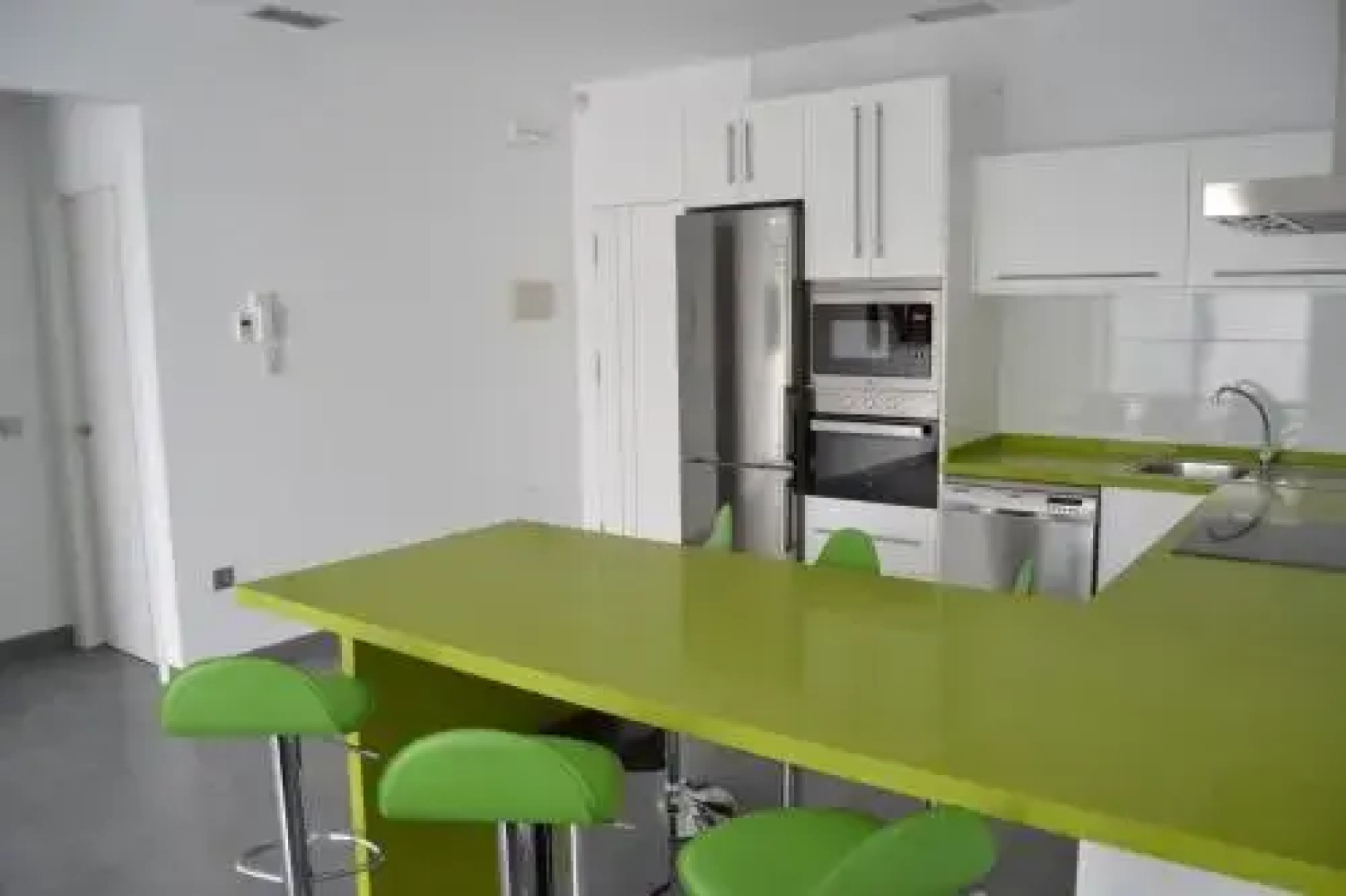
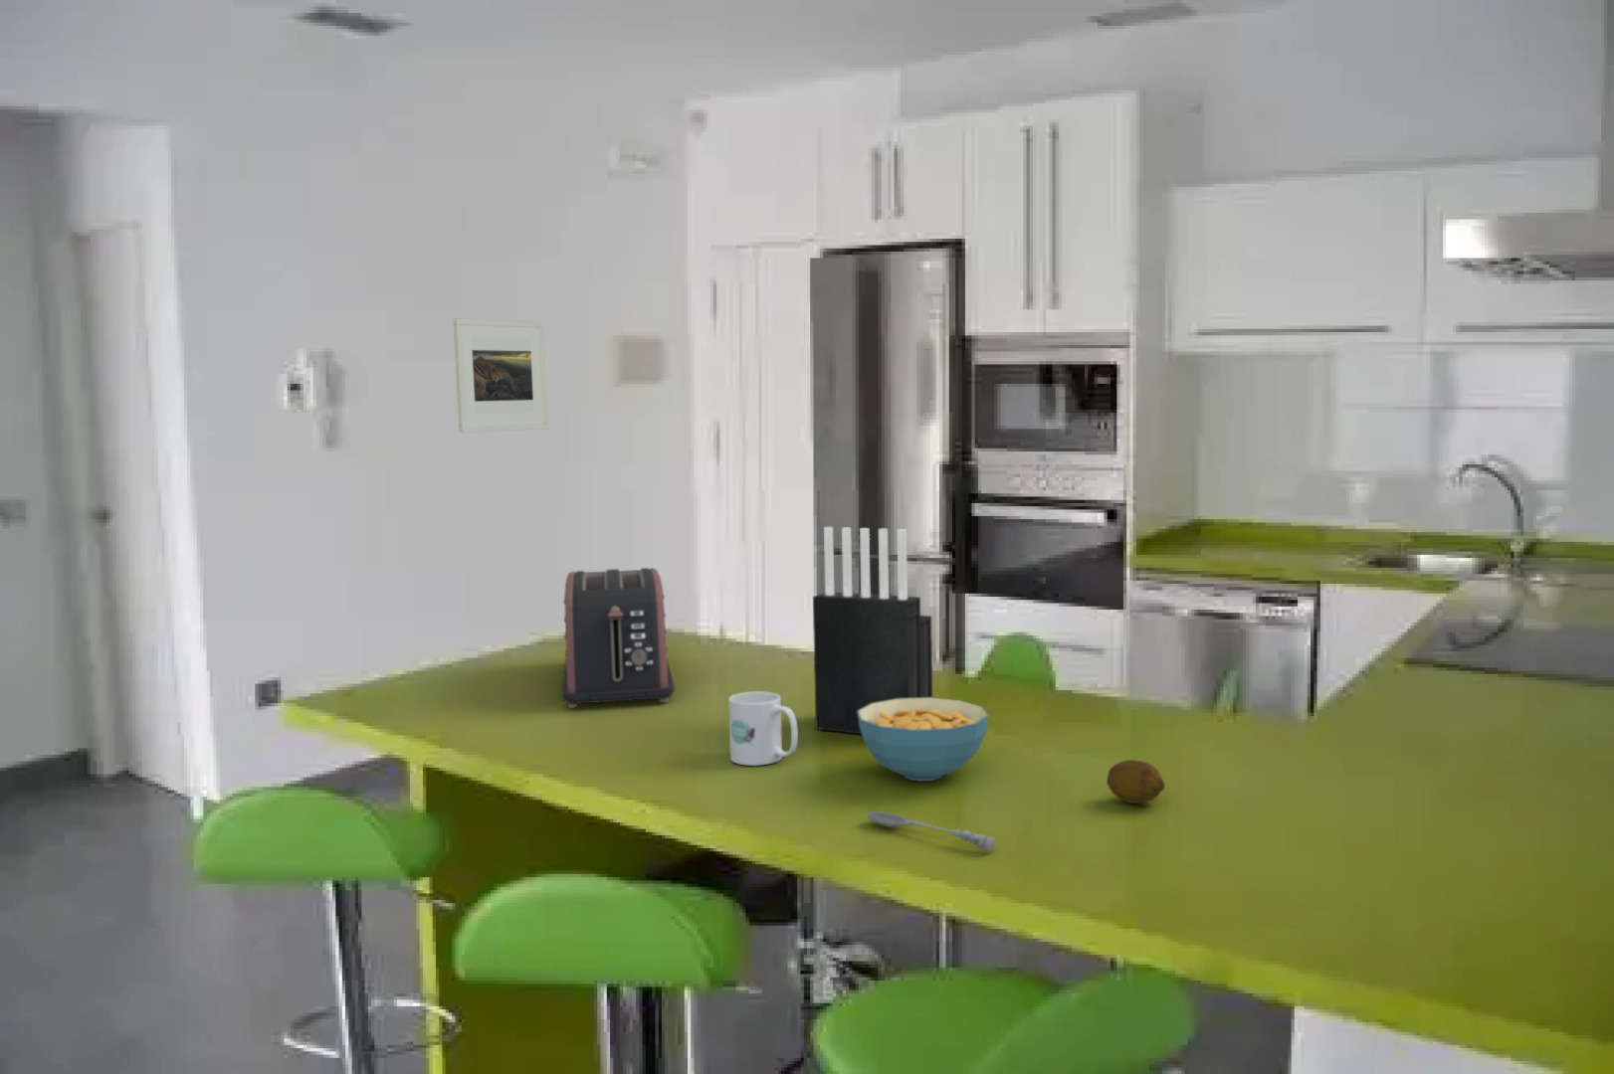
+ fruit [1106,759,1167,804]
+ soupspoon [866,810,996,853]
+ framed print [453,318,549,434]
+ knife block [812,526,933,735]
+ mug [728,690,799,767]
+ toaster [560,567,675,710]
+ cereal bowl [857,698,989,782]
